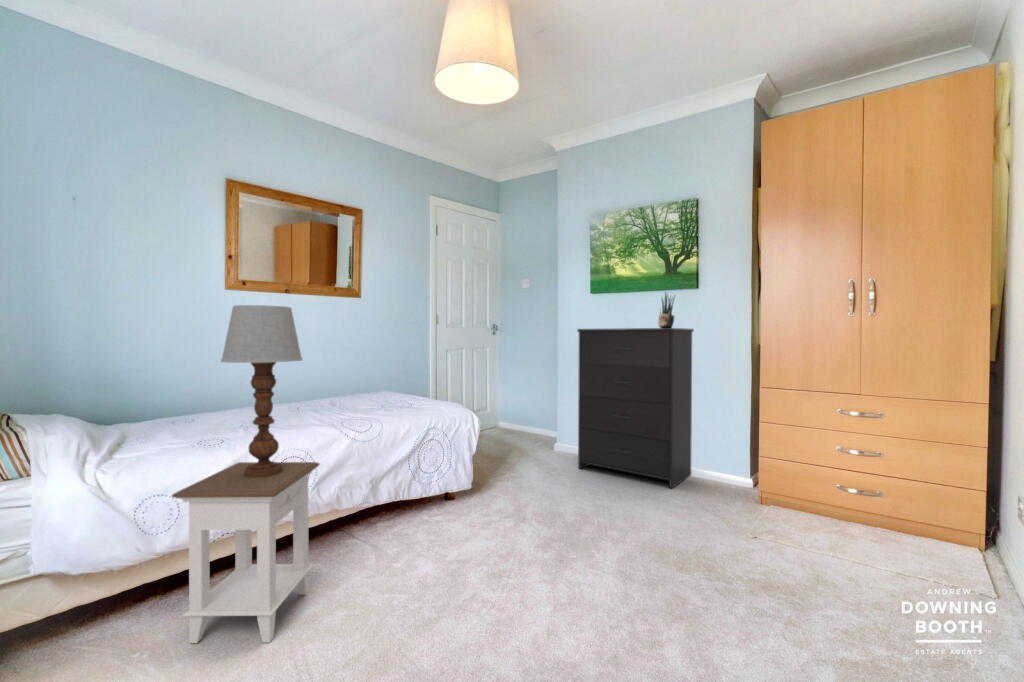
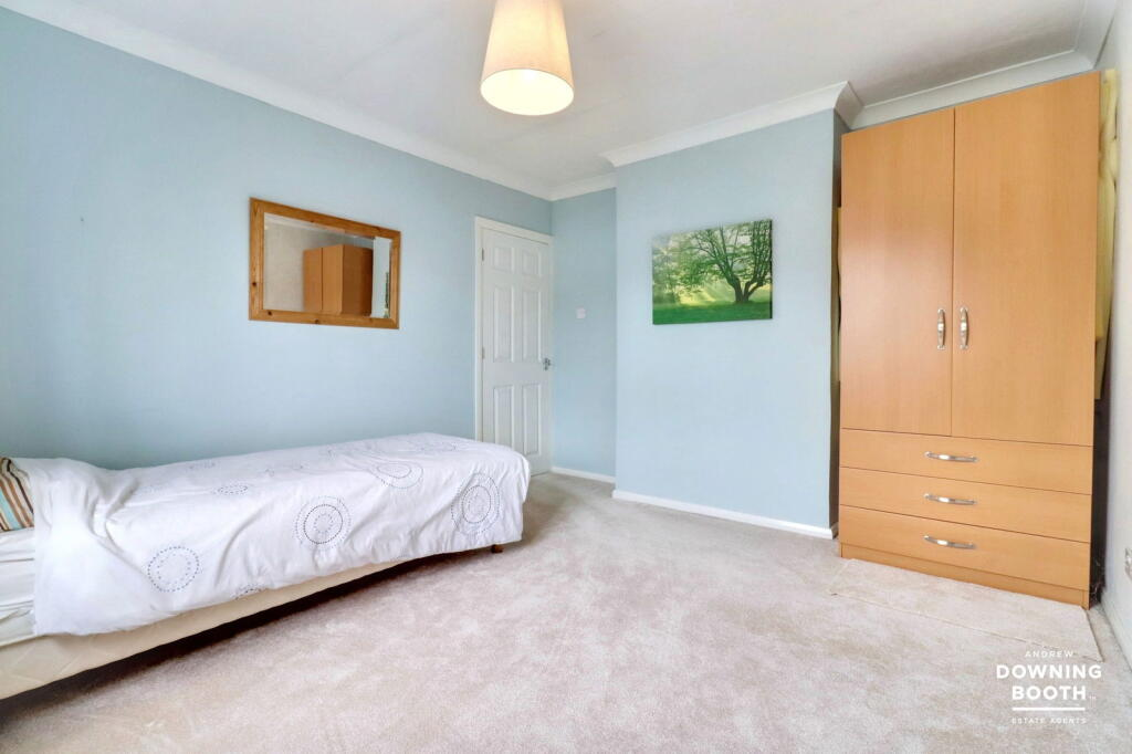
- table lamp [219,304,304,478]
- dresser [576,327,695,489]
- potted plant [657,290,677,328]
- nightstand [171,461,321,644]
